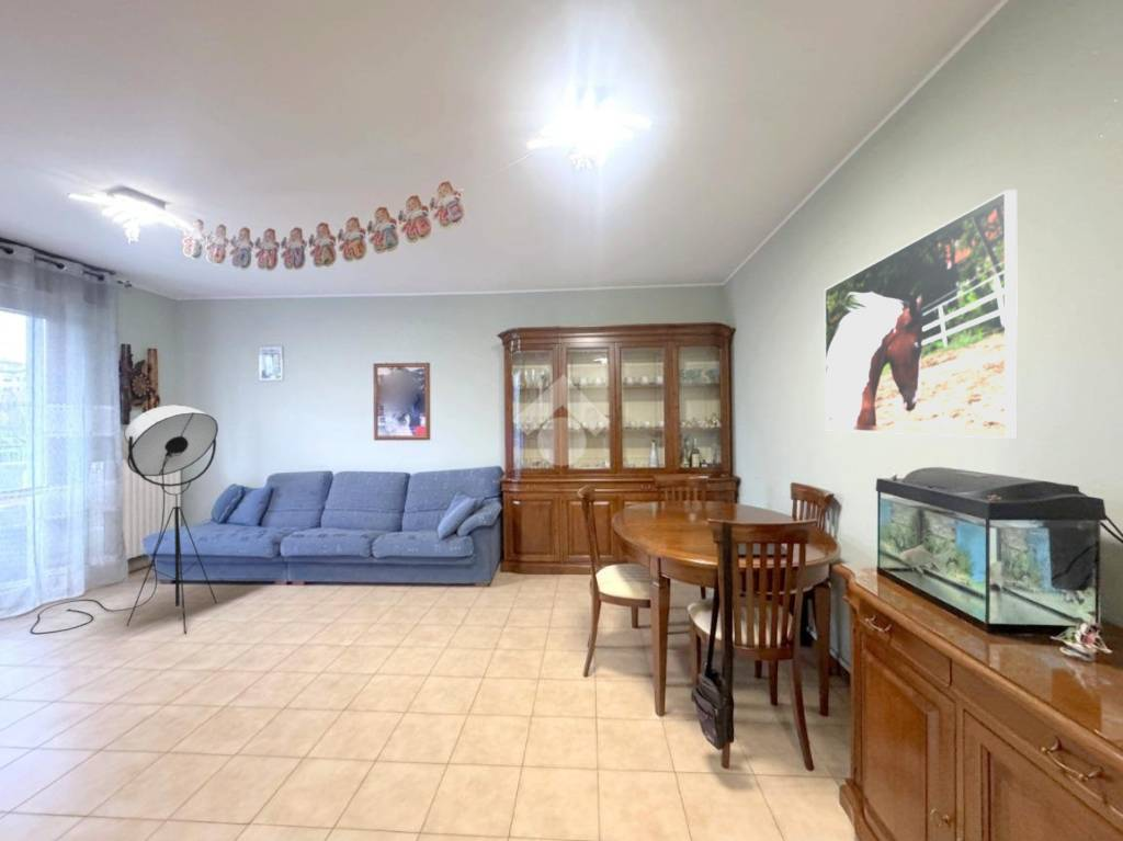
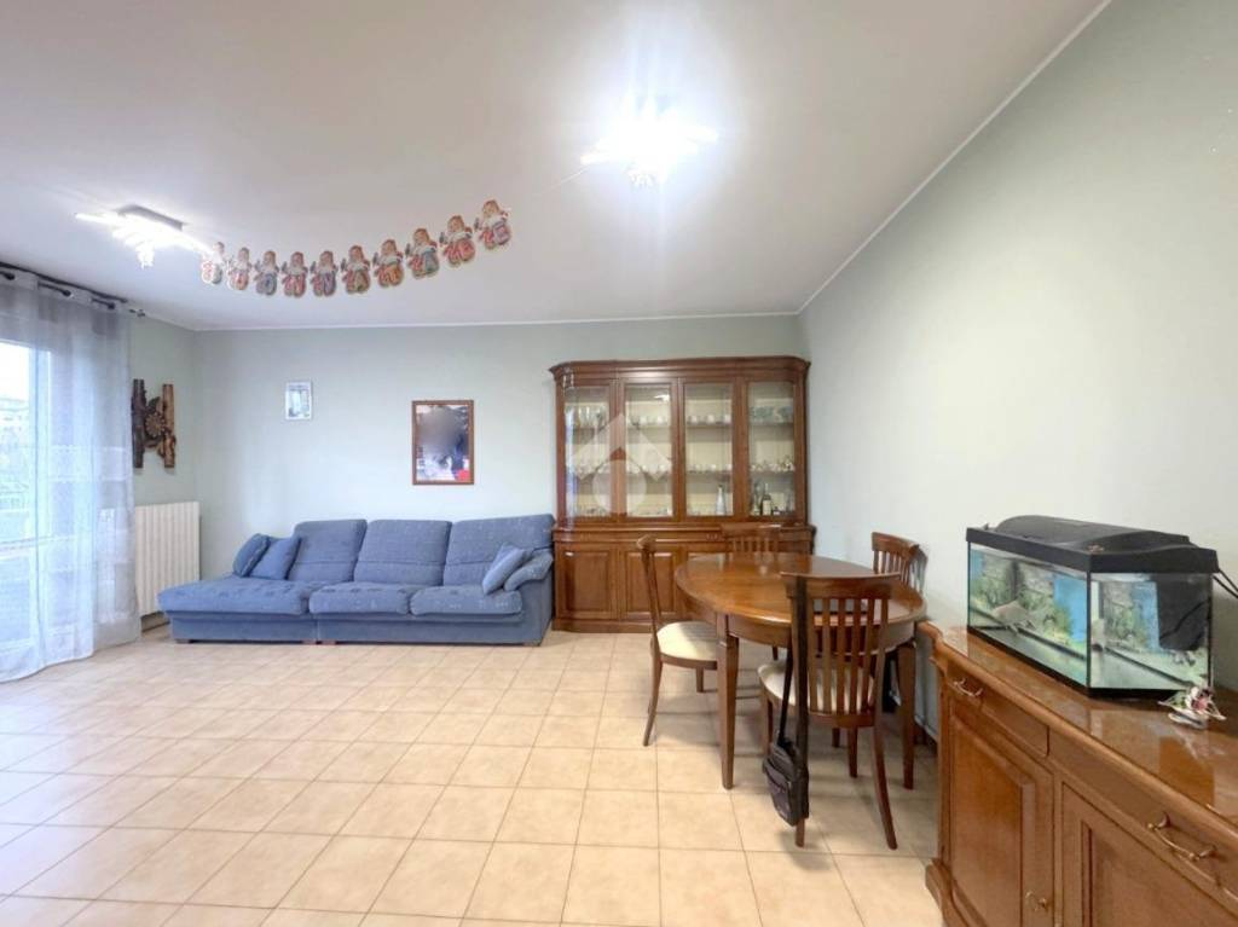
- floor lamp [30,404,219,635]
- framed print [824,189,1019,440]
